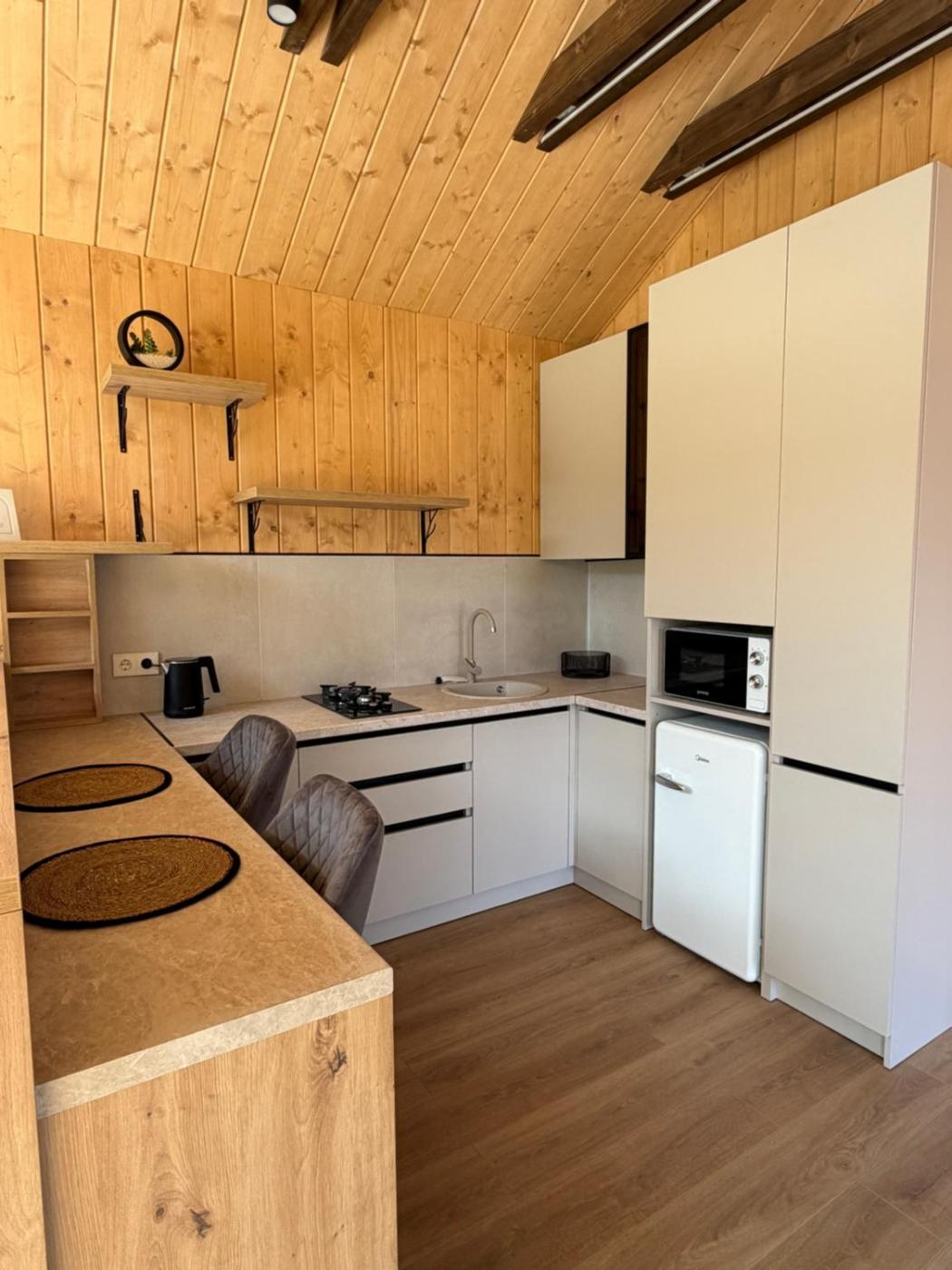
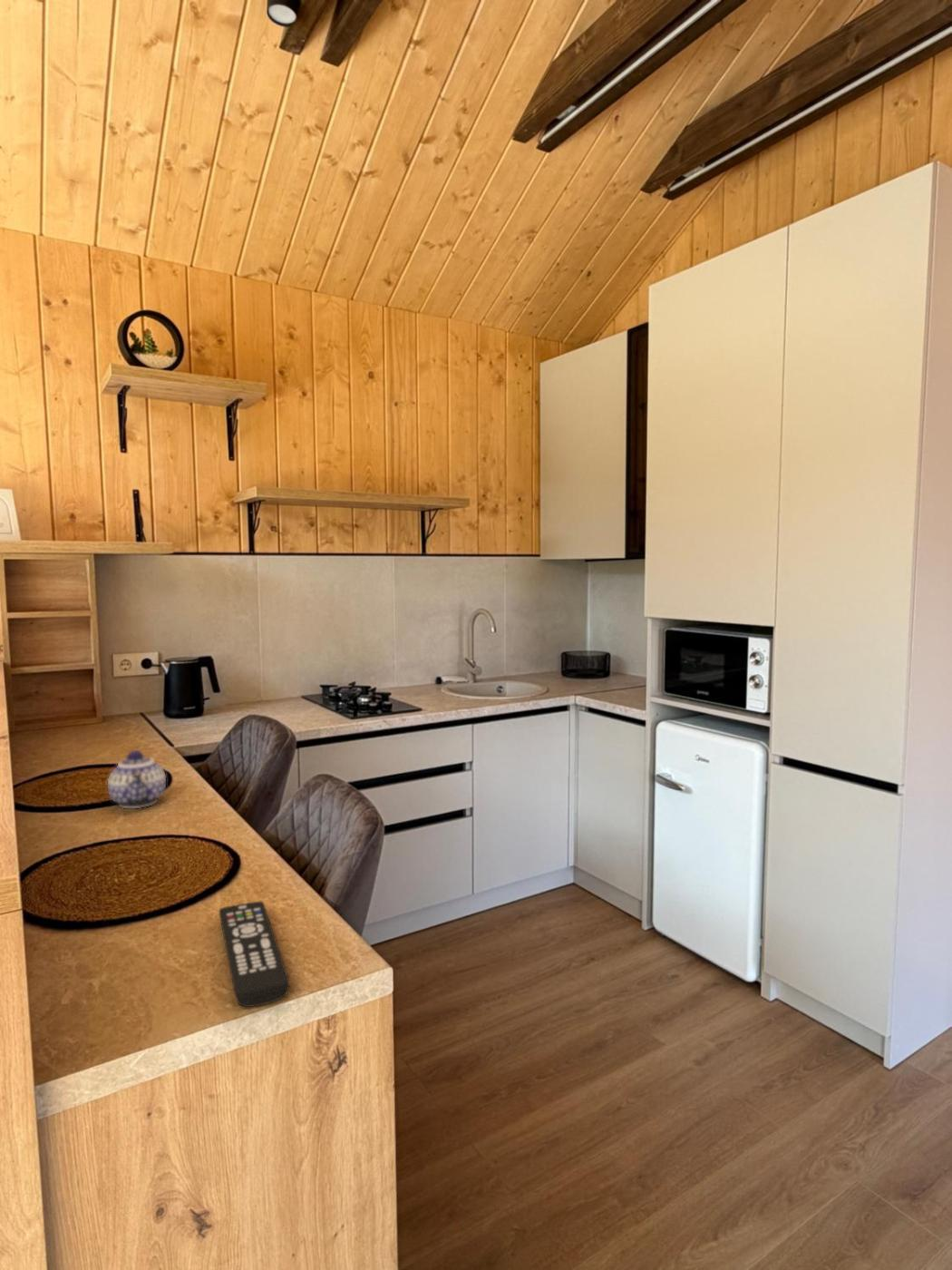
+ remote control [219,901,290,1008]
+ teapot [107,749,167,809]
